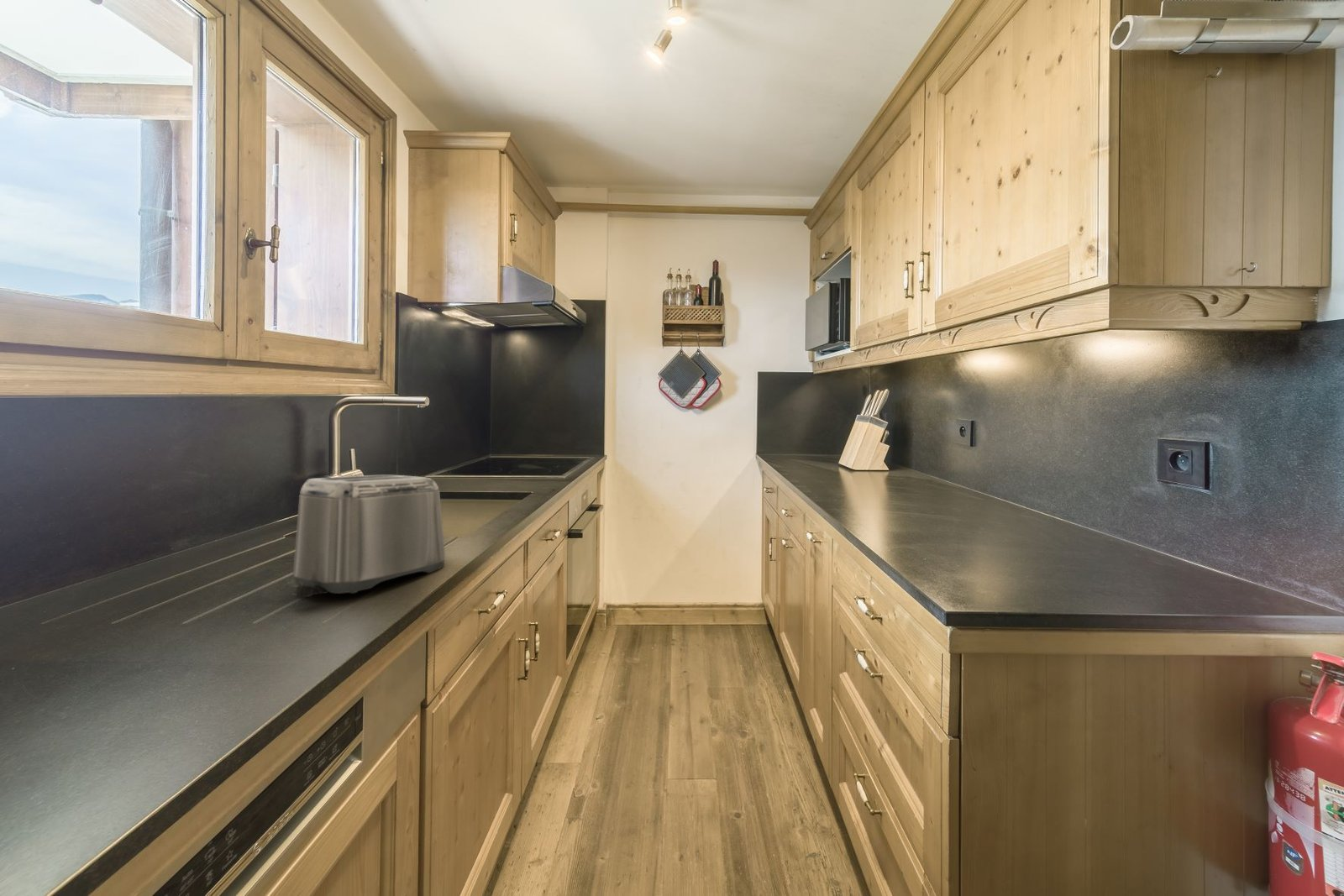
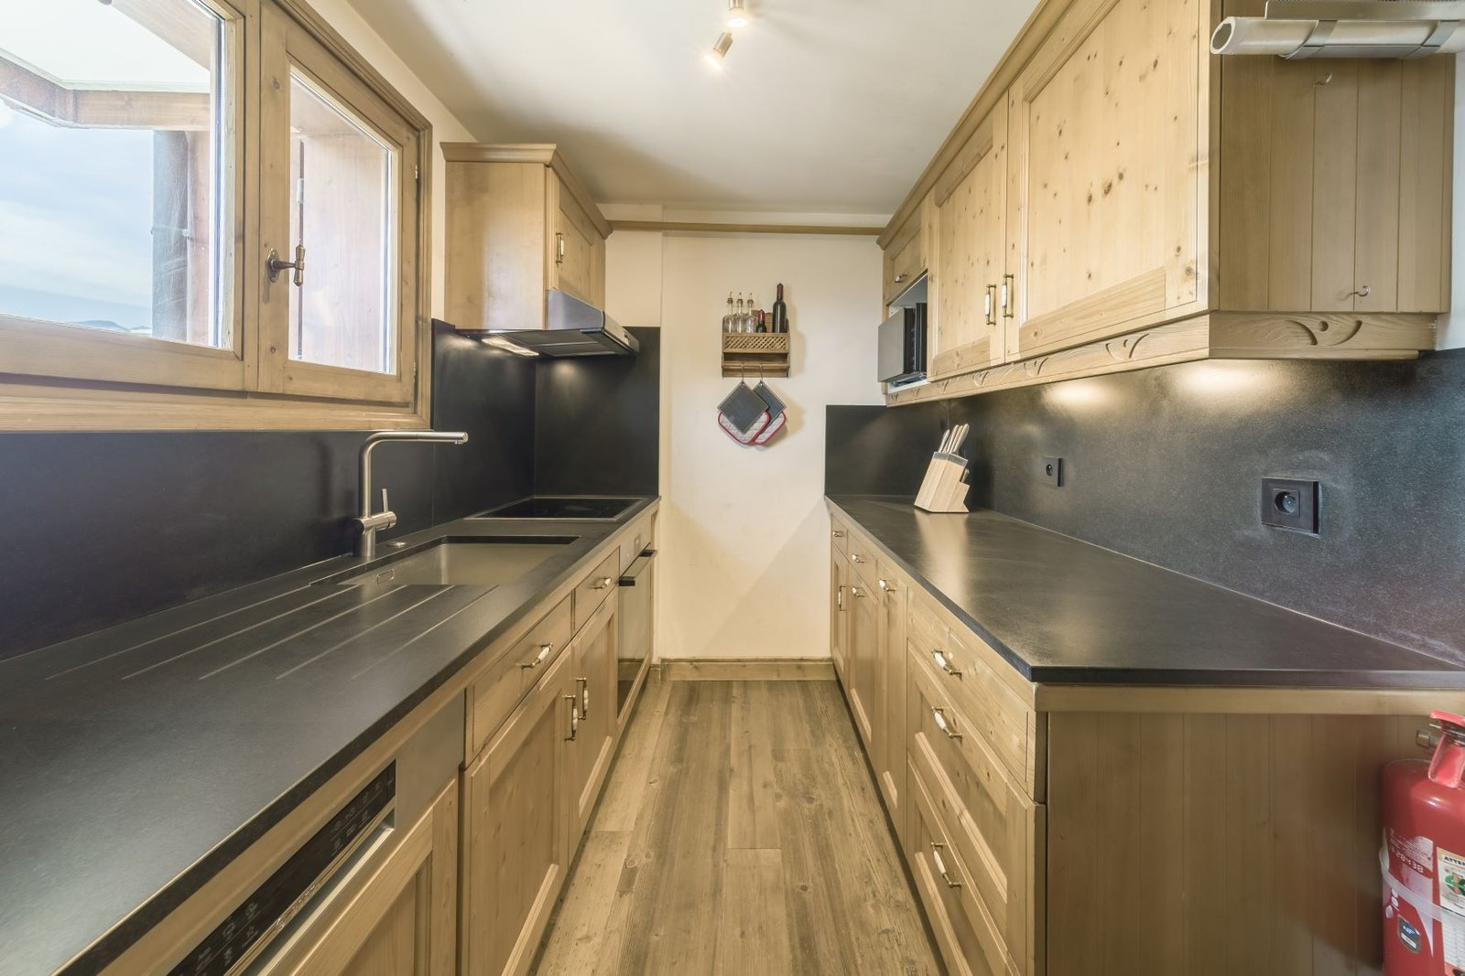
- toaster [291,474,446,600]
